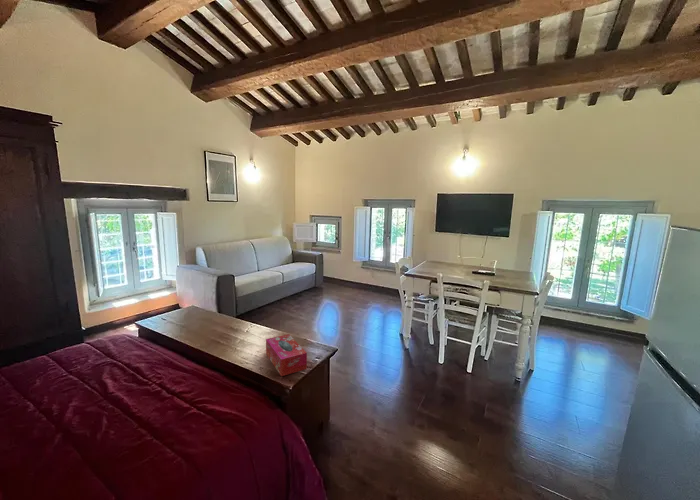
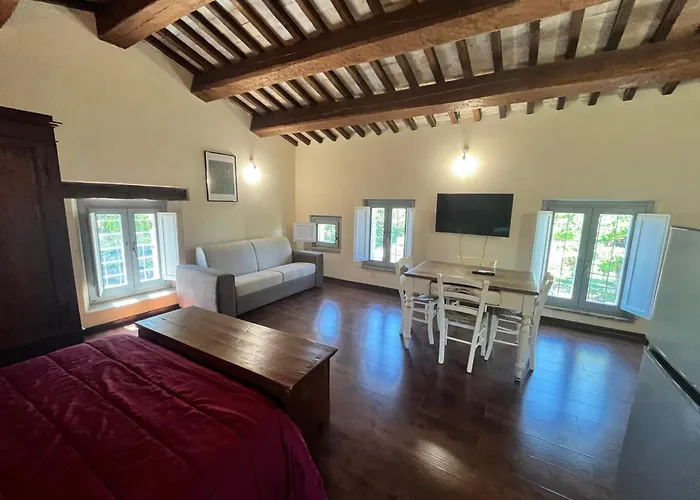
- tissue box [265,333,308,377]
